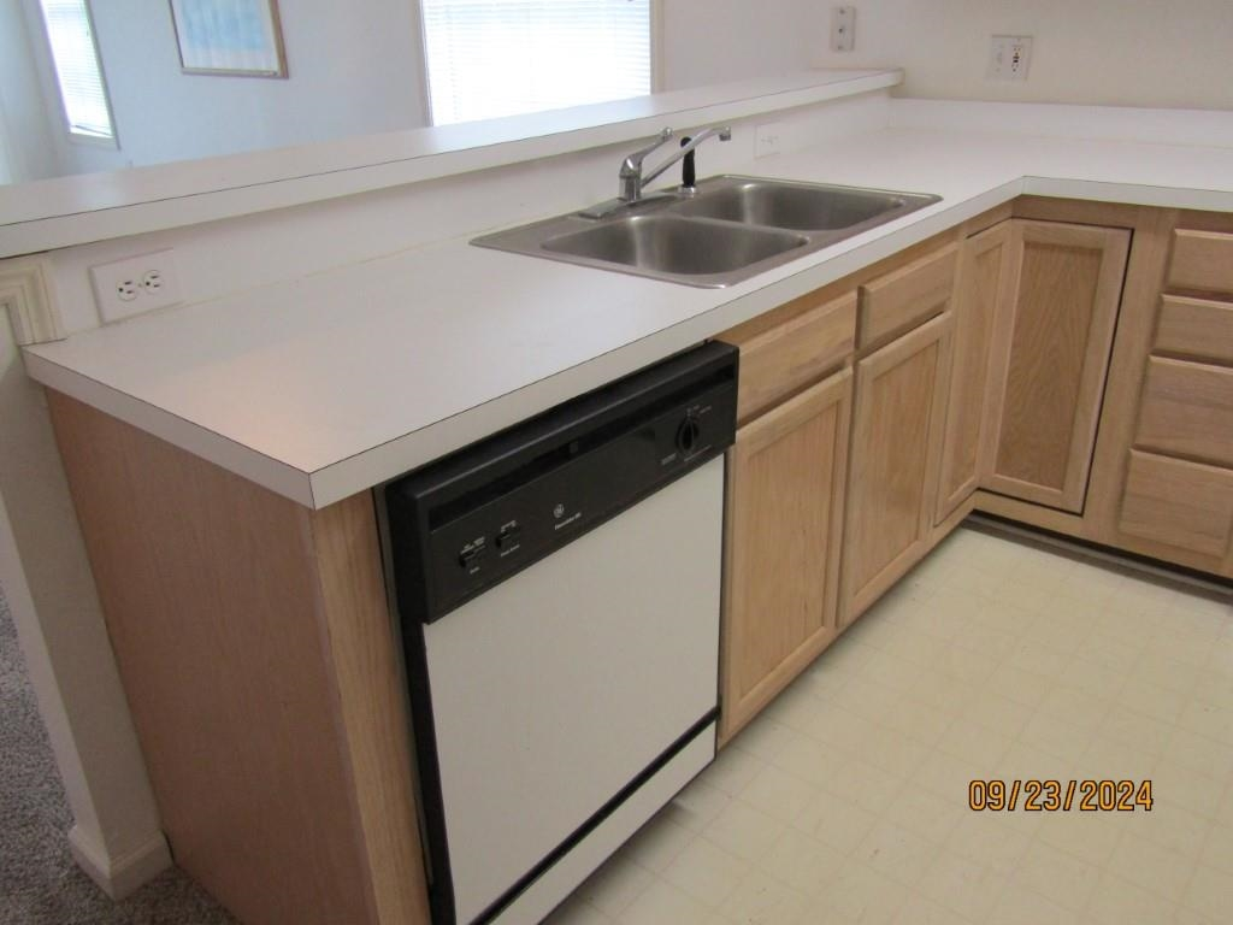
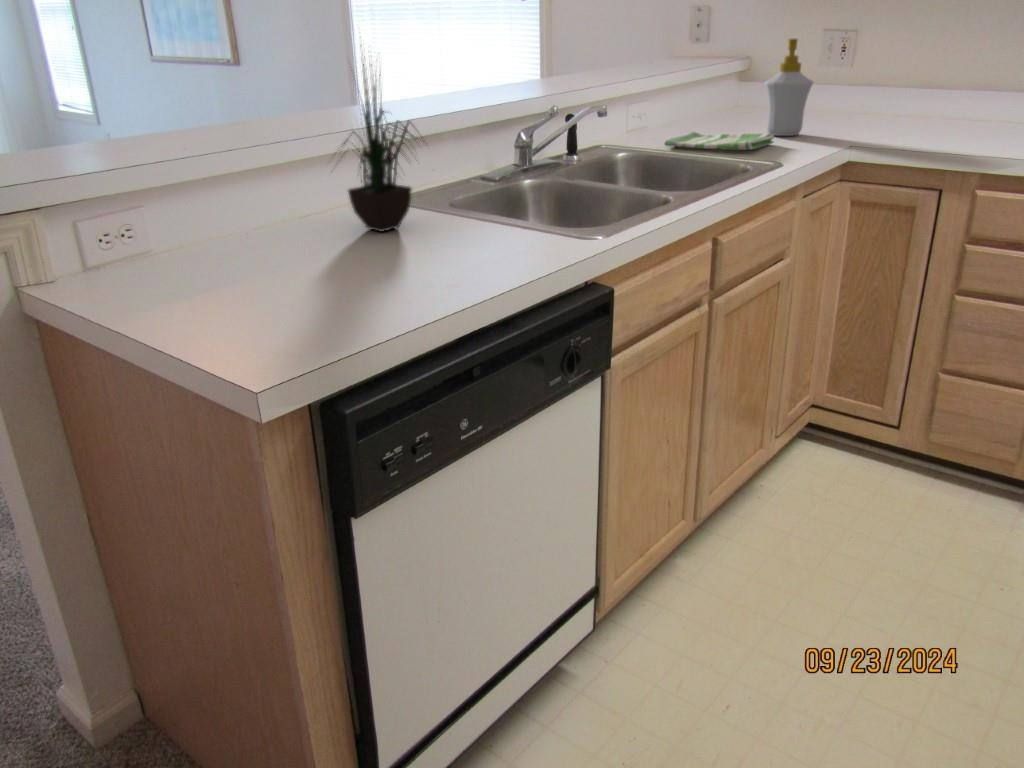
+ potted plant [326,28,430,233]
+ dish towel [663,131,775,151]
+ soap bottle [764,38,814,137]
